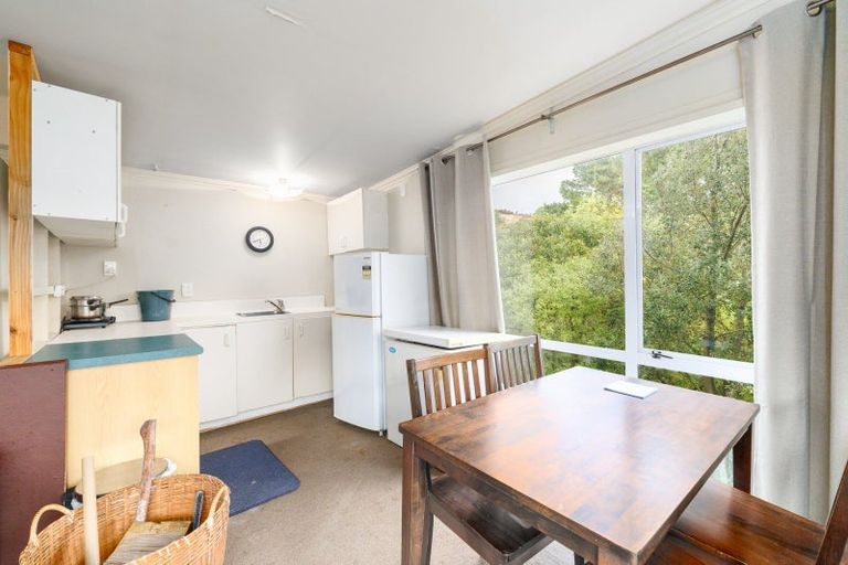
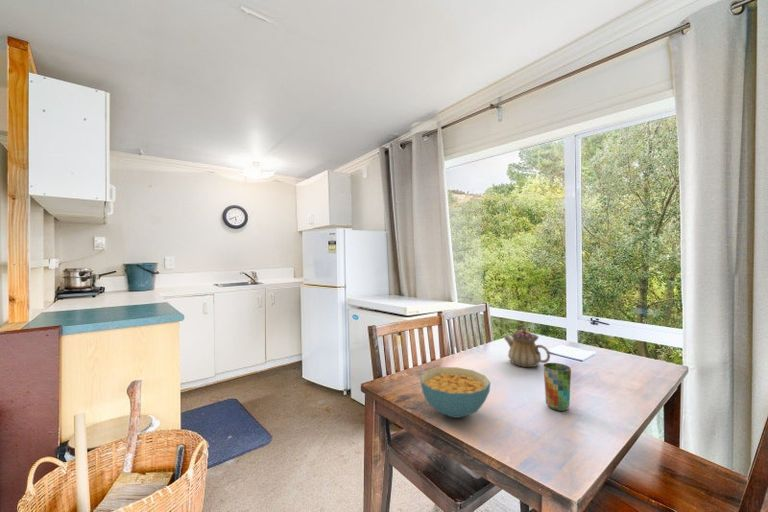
+ teapot [503,325,551,368]
+ cup [543,362,572,412]
+ cereal bowl [419,366,491,419]
